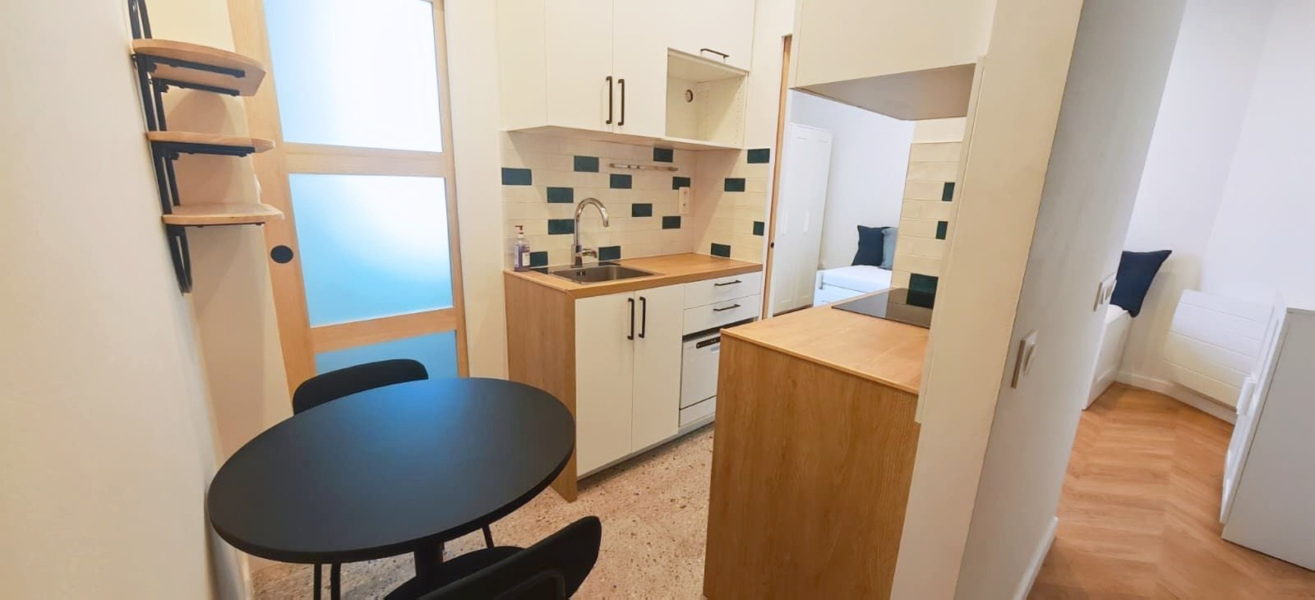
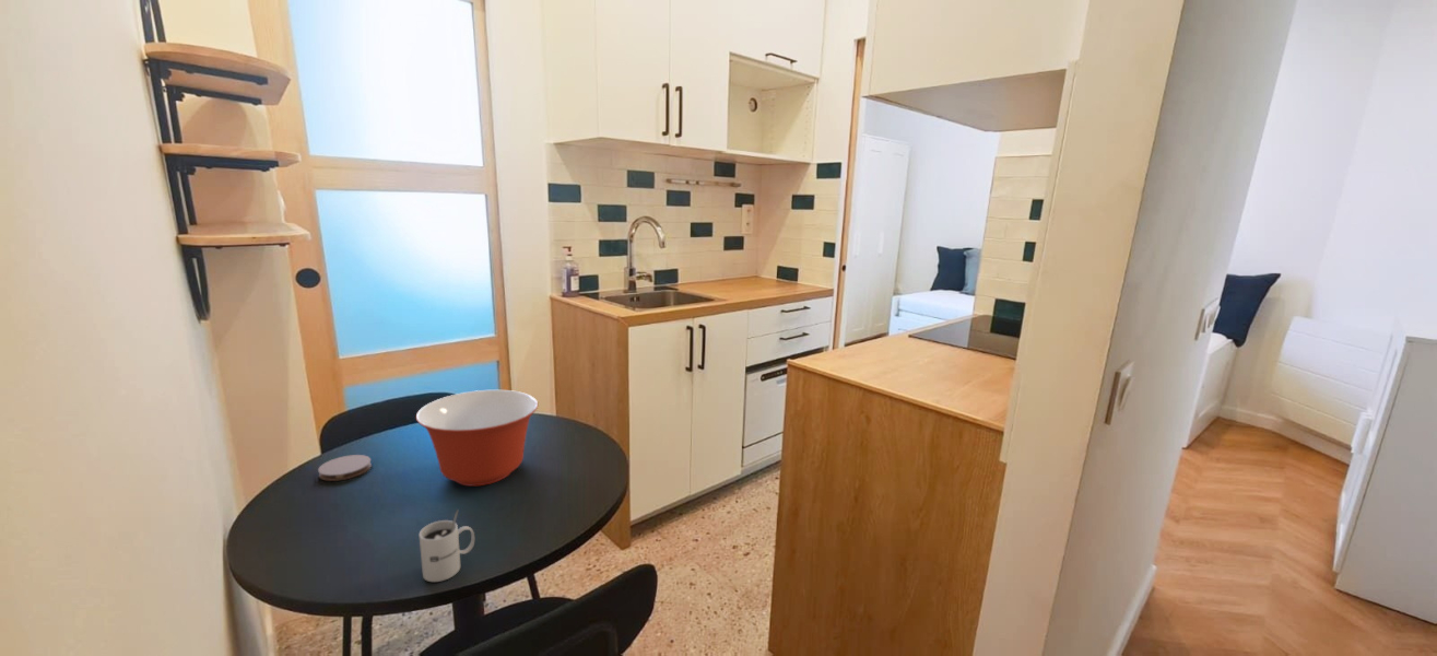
+ mixing bowl [415,389,539,487]
+ coaster [317,454,373,482]
+ mug [419,508,475,583]
